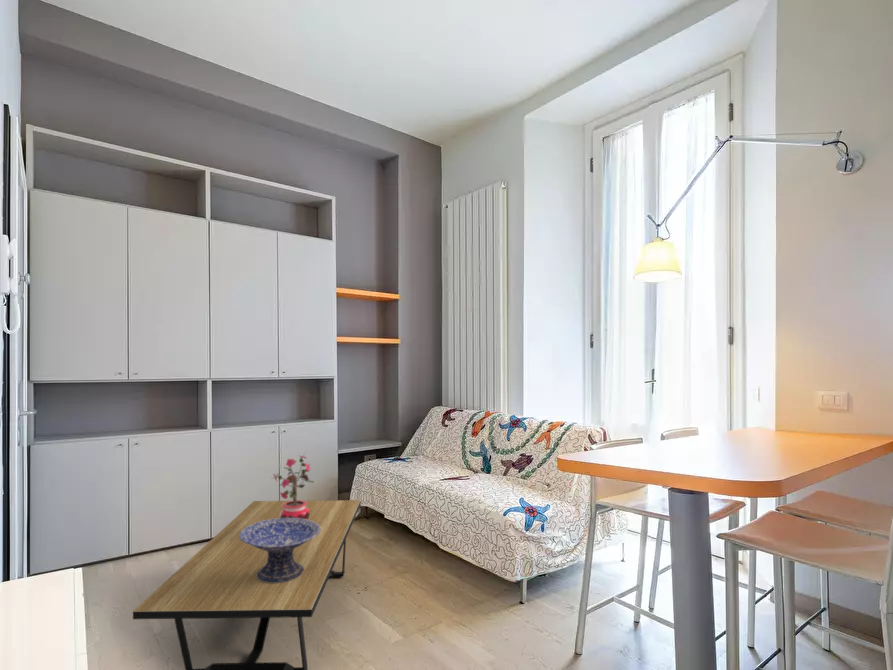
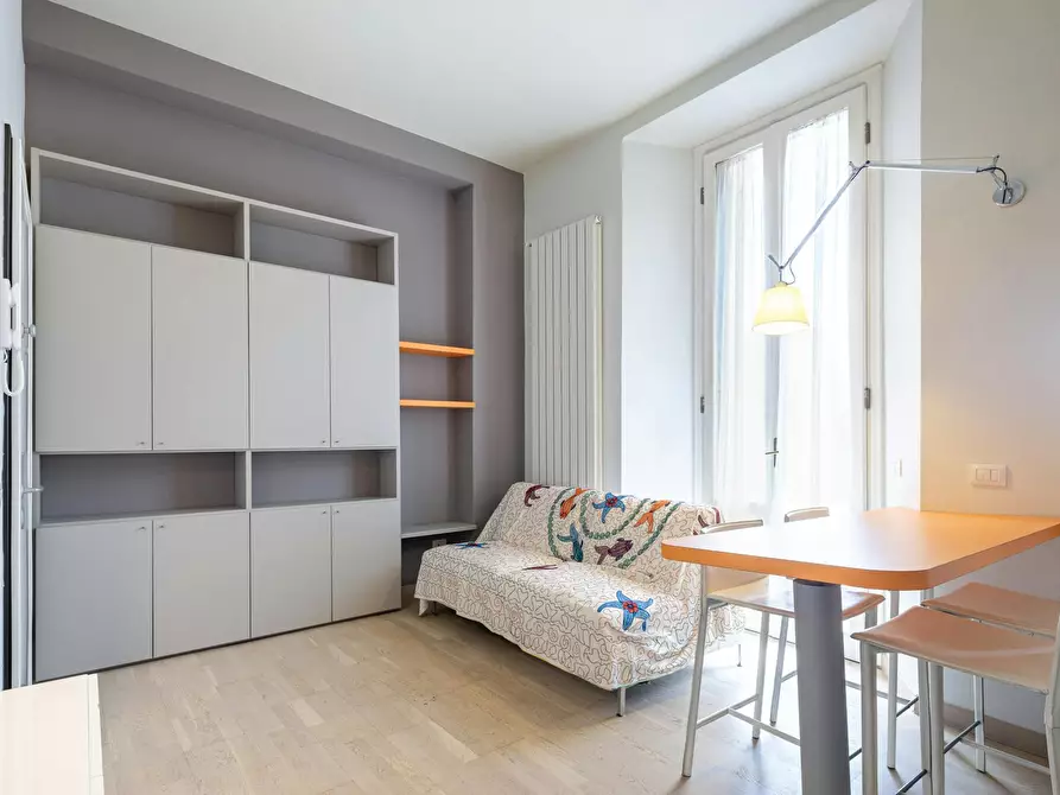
- potted plant [270,454,315,520]
- coffee table [132,499,362,670]
- decorative bowl [239,518,321,583]
